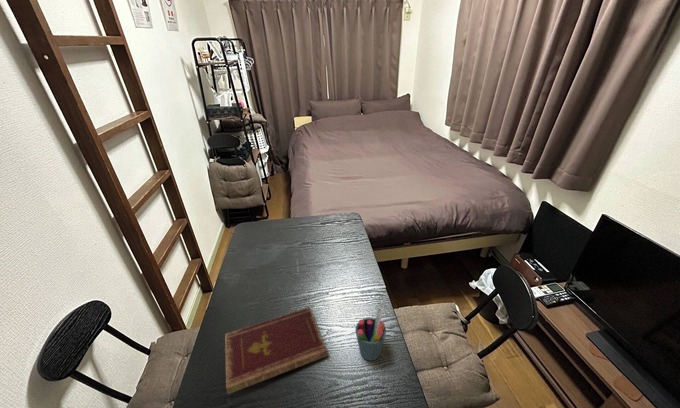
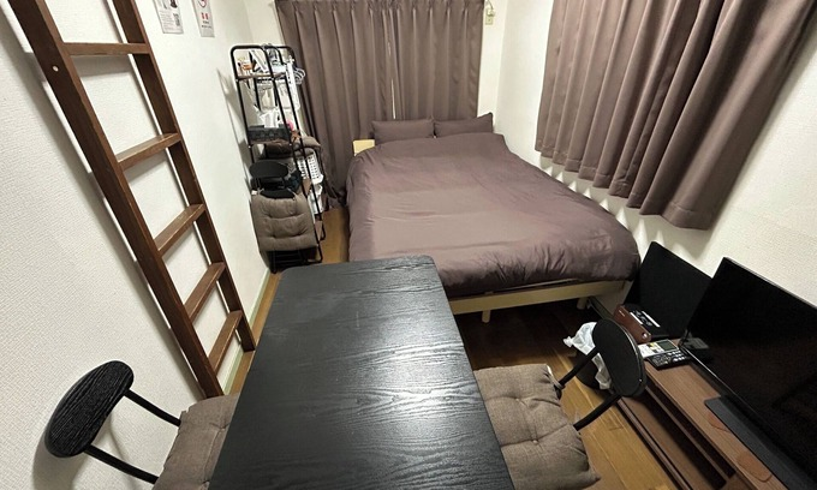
- pen holder [354,306,387,362]
- notebook [224,306,328,395]
